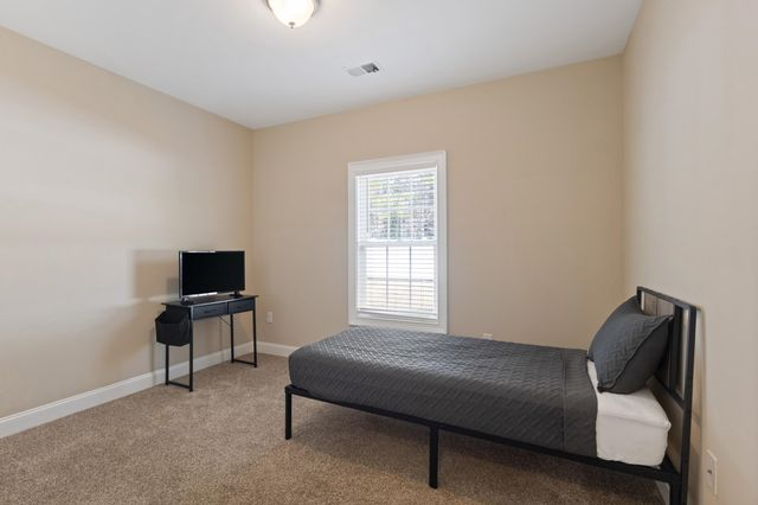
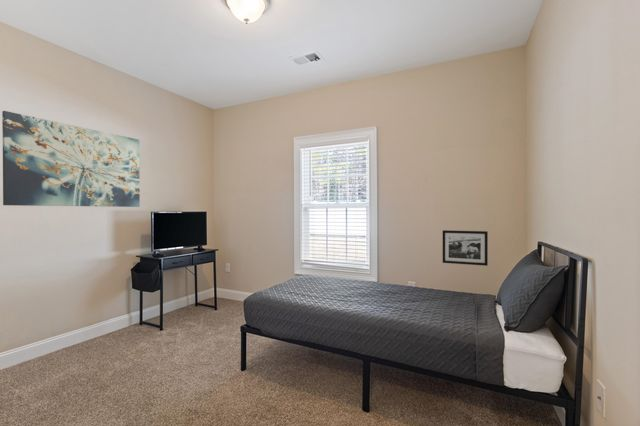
+ wall art [1,110,141,208]
+ picture frame [442,229,489,267]
